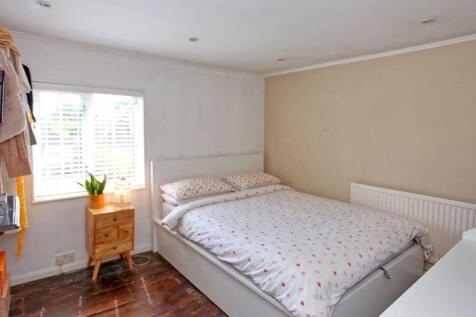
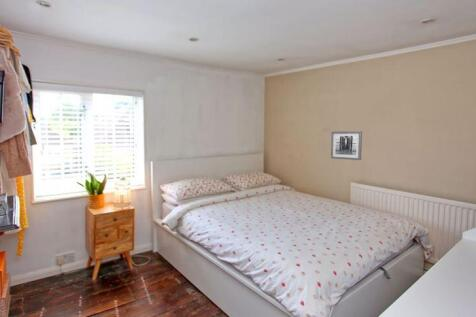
+ wall art [330,130,363,161]
